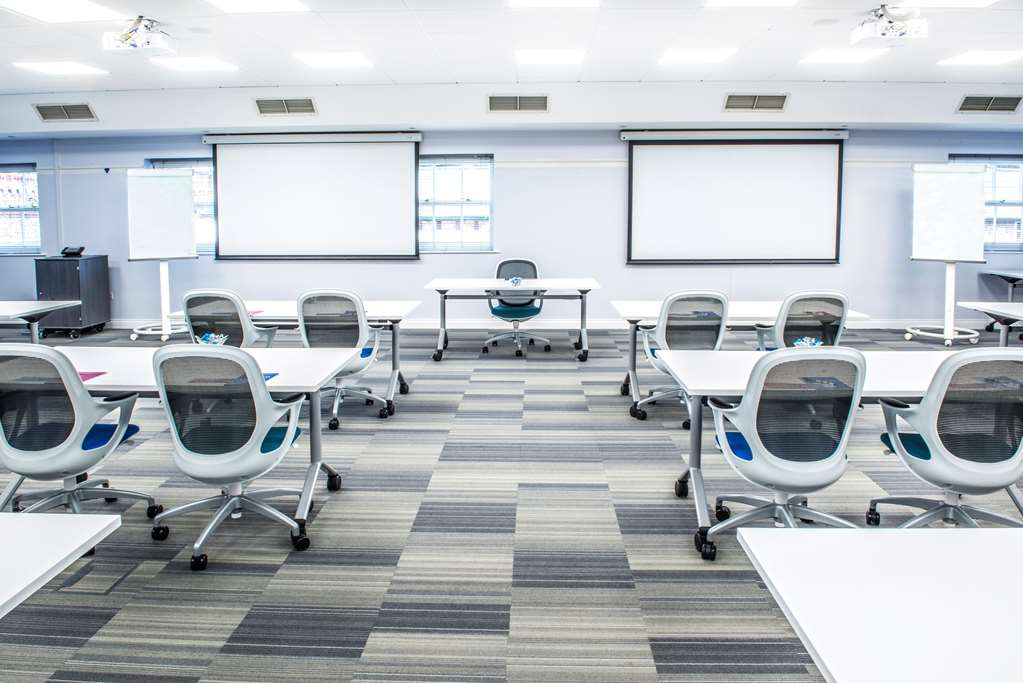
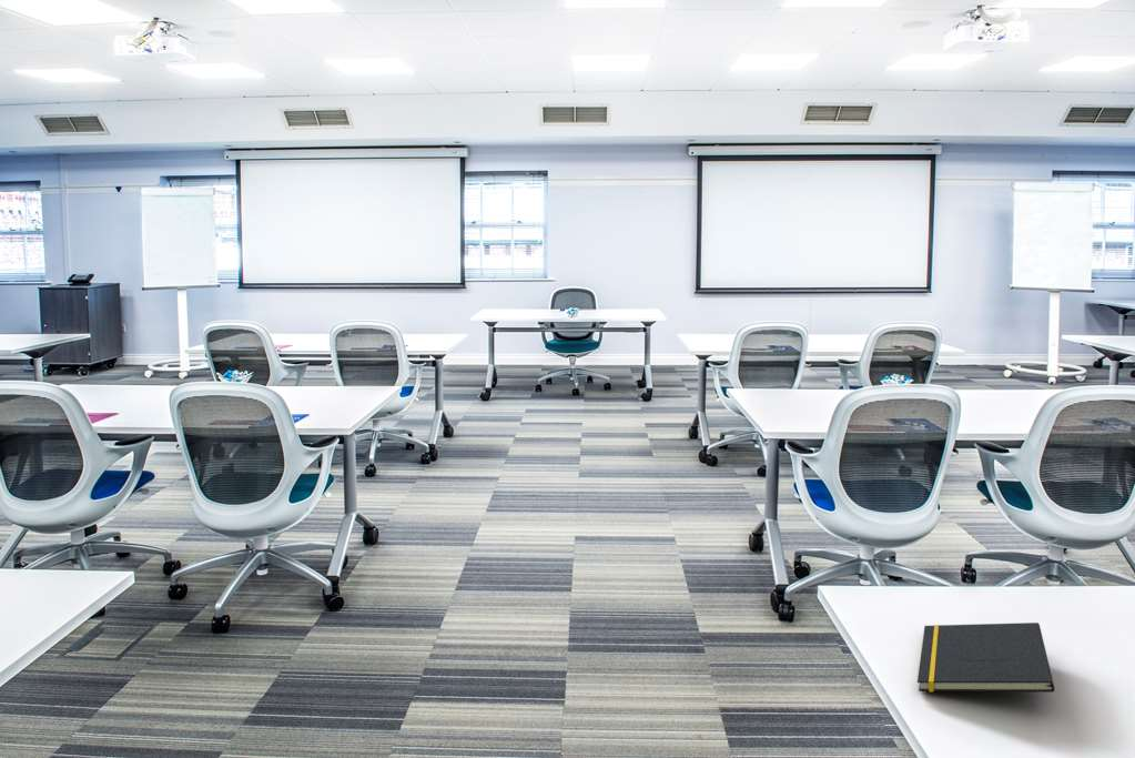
+ notepad [916,621,1055,693]
